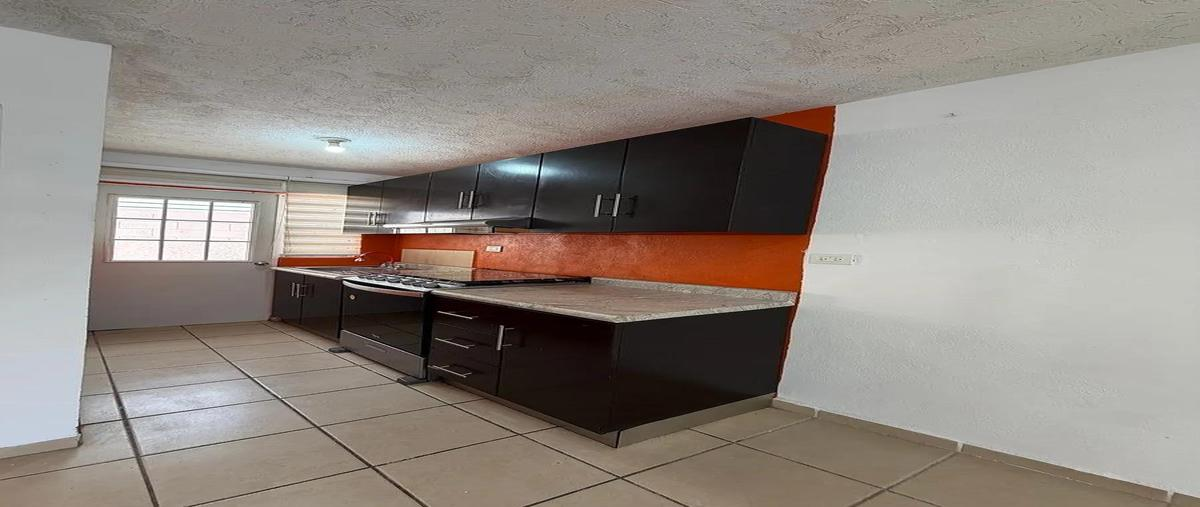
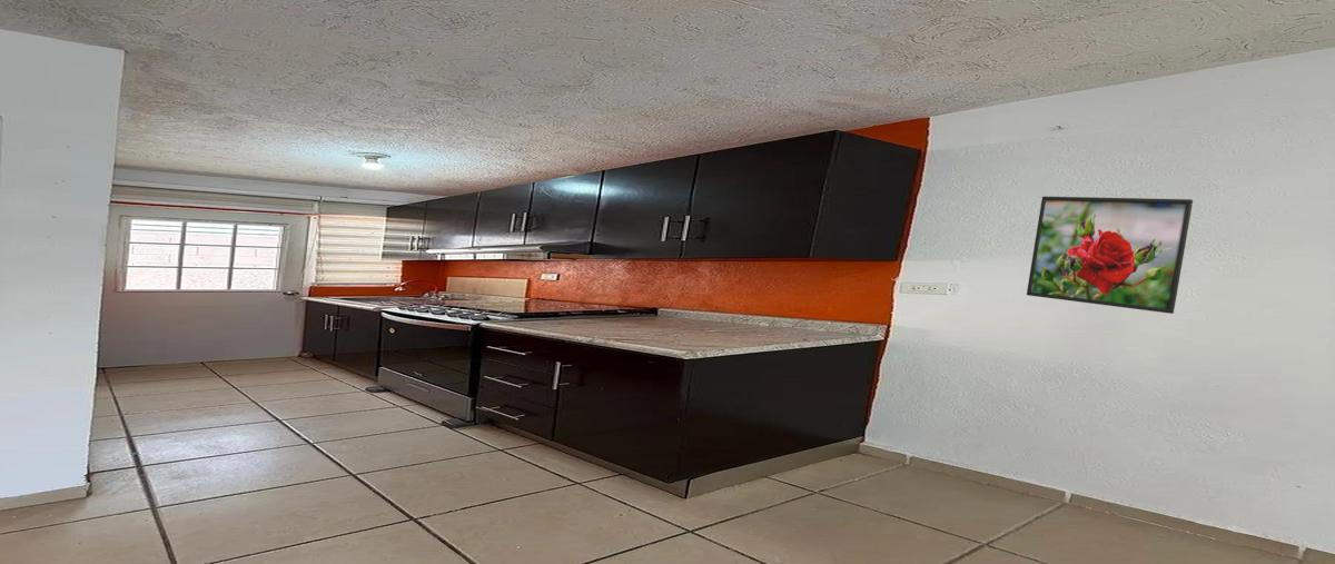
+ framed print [1026,196,1194,315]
